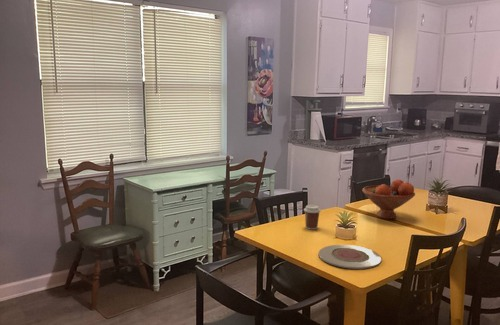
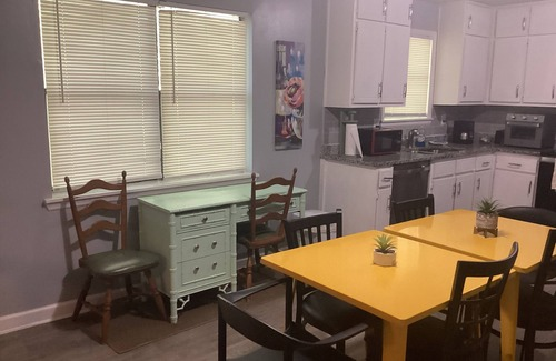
- coffee cup [303,204,322,230]
- fruit bowl [361,178,416,220]
- plate [318,244,382,270]
